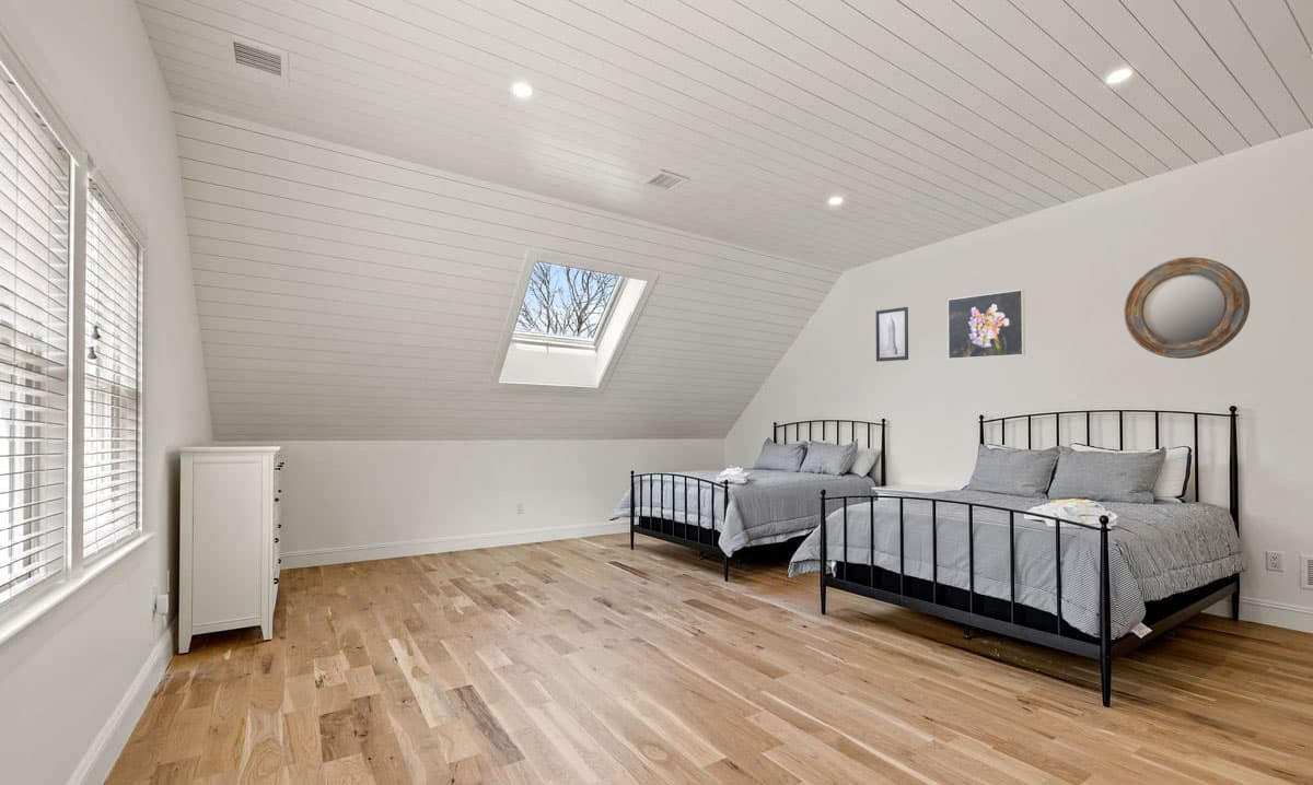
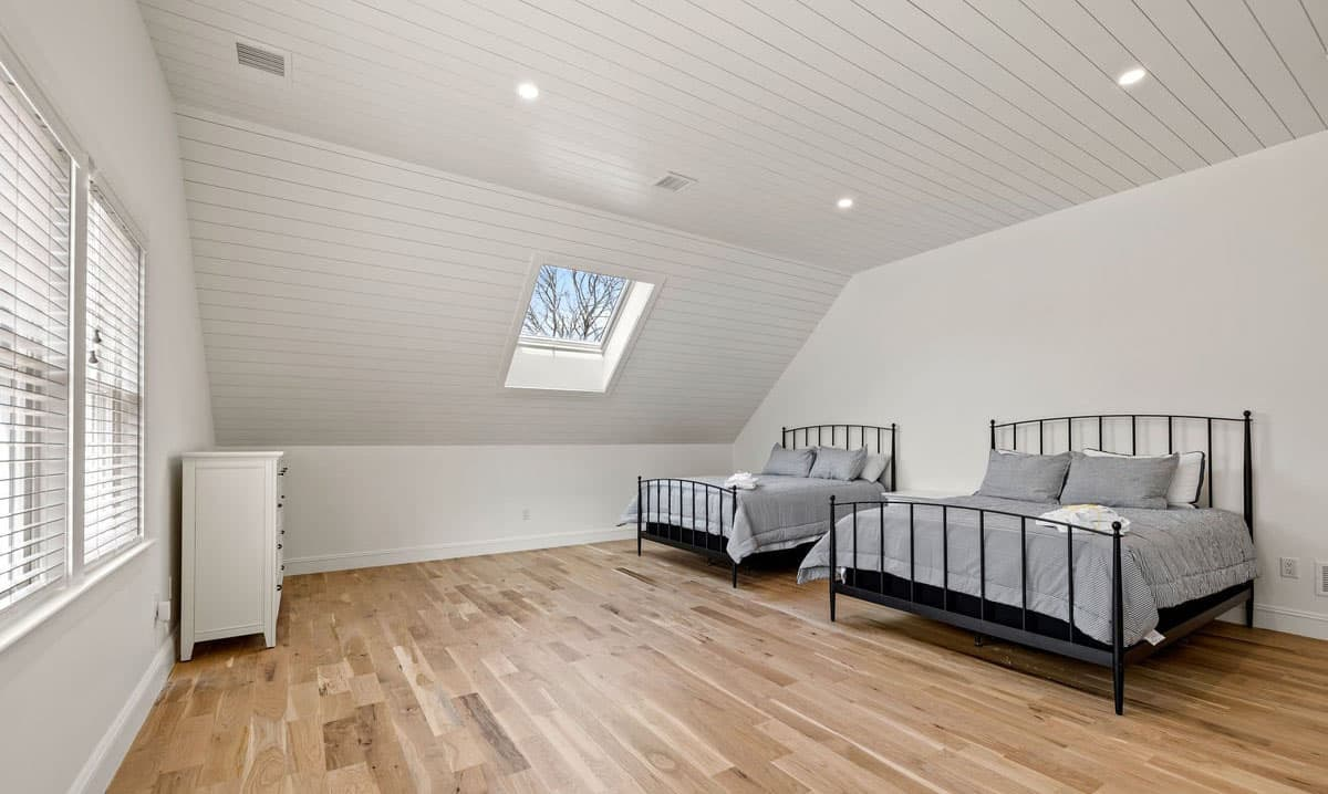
- wall art [875,306,909,363]
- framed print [946,289,1026,360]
- home mirror [1123,256,1251,360]
